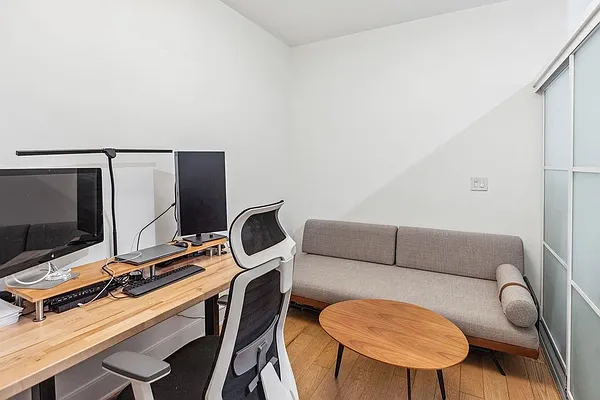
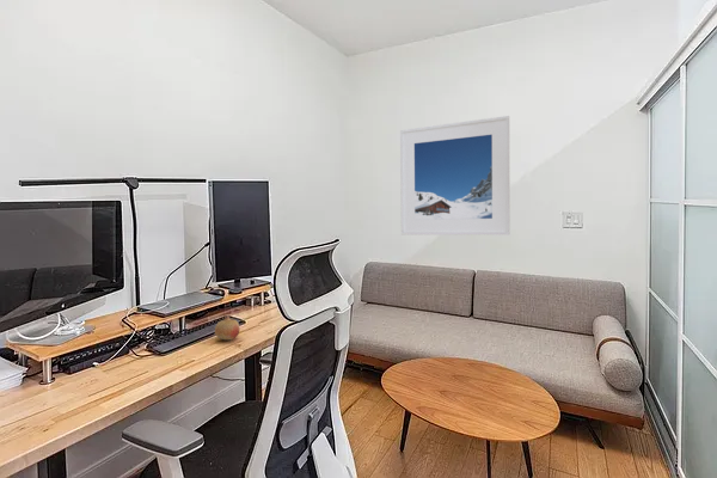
+ fruit [214,314,241,342]
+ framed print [399,115,510,235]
